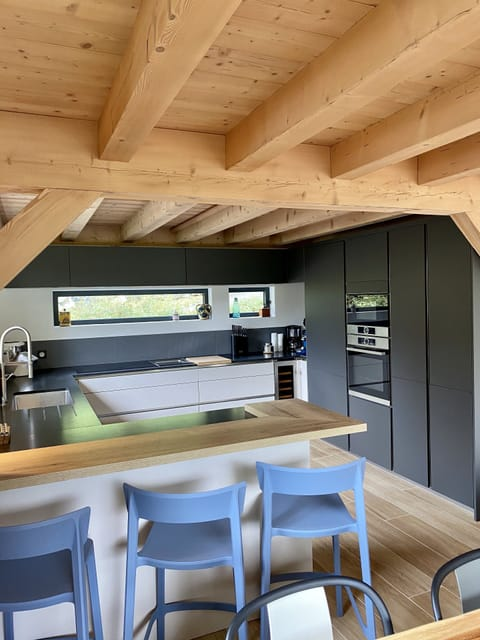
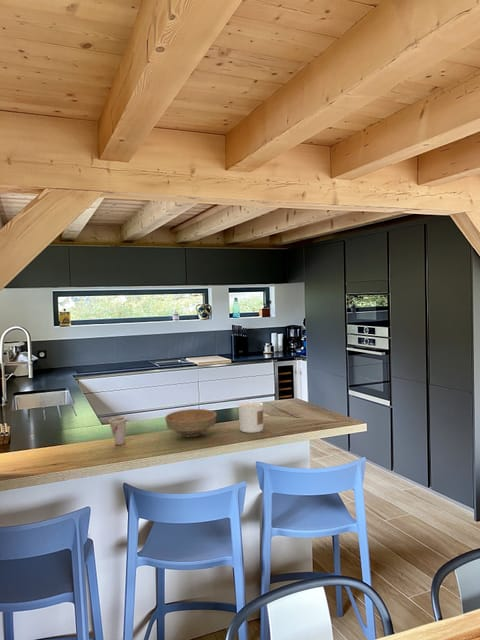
+ cup [108,416,128,446]
+ candle [237,401,264,434]
+ bowl [164,408,217,438]
